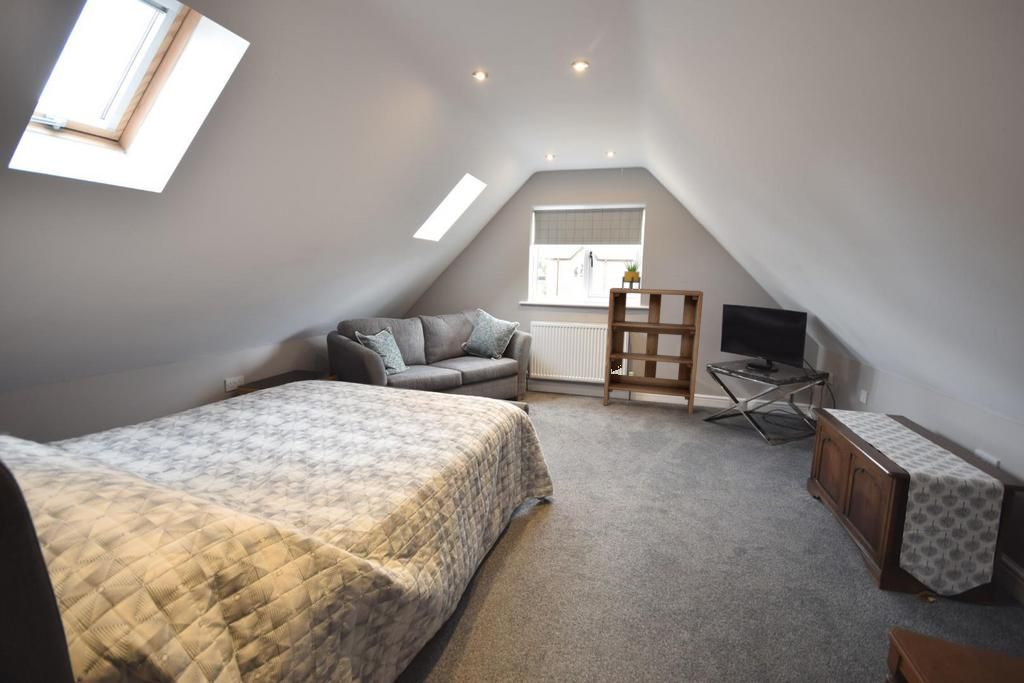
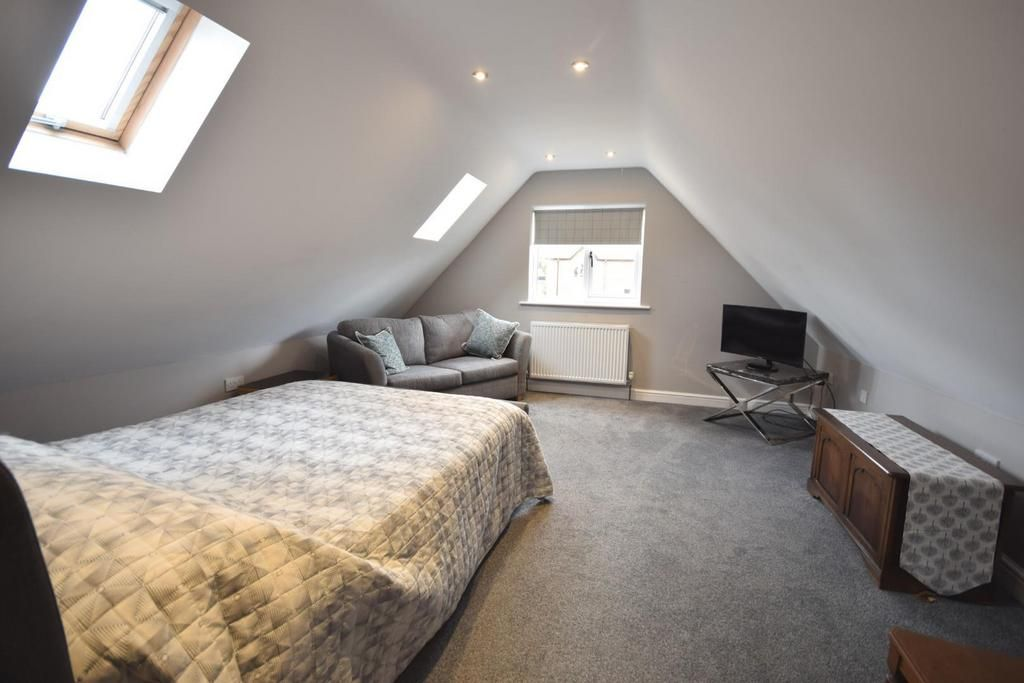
- bookshelf [602,287,704,415]
- potted plant [621,258,642,290]
